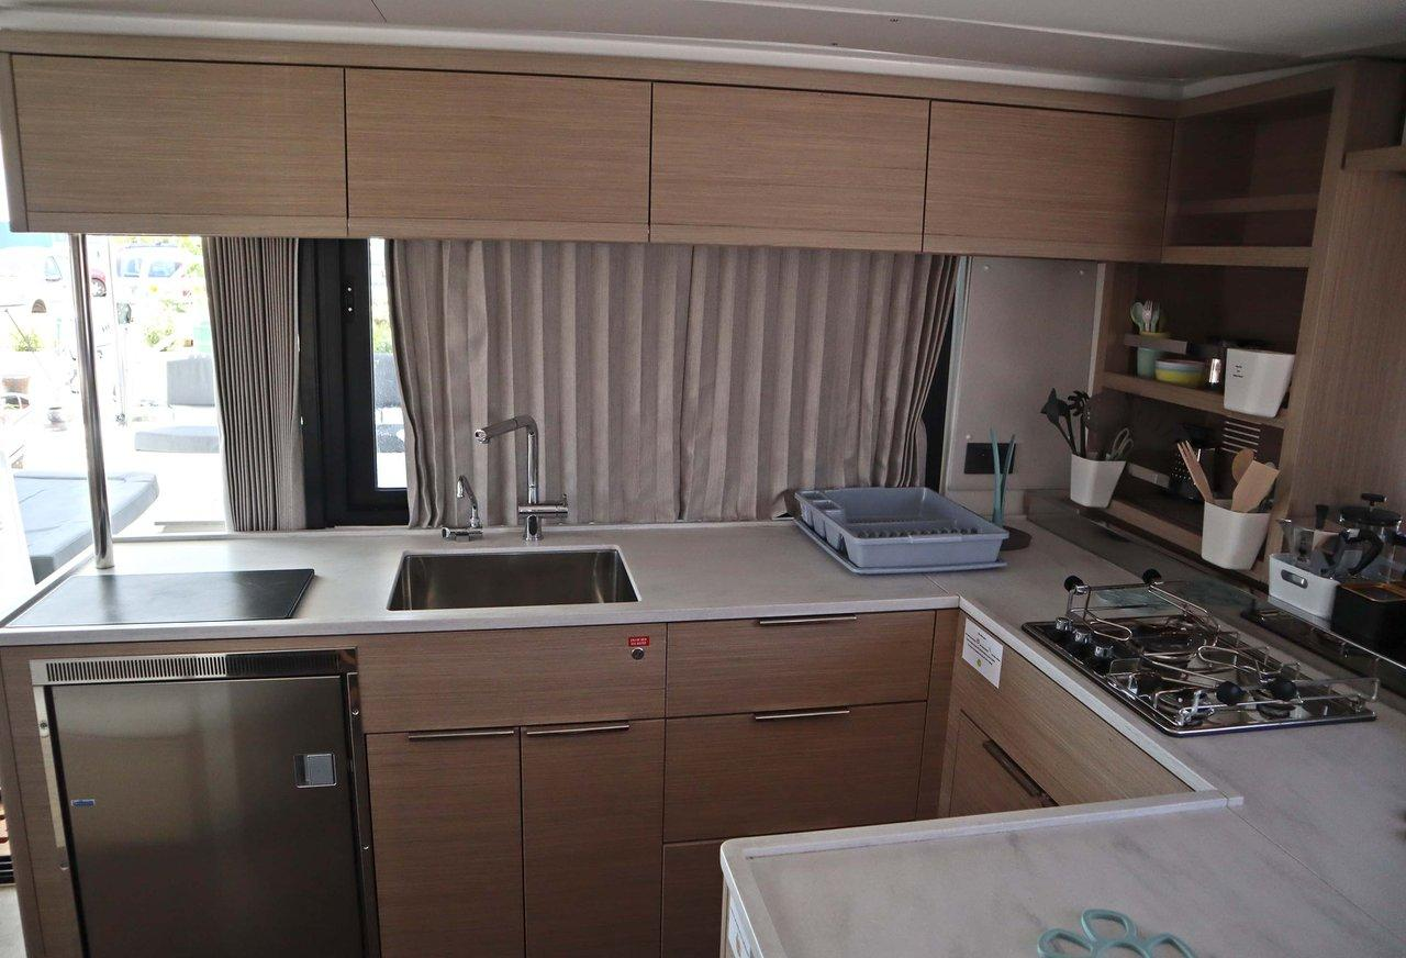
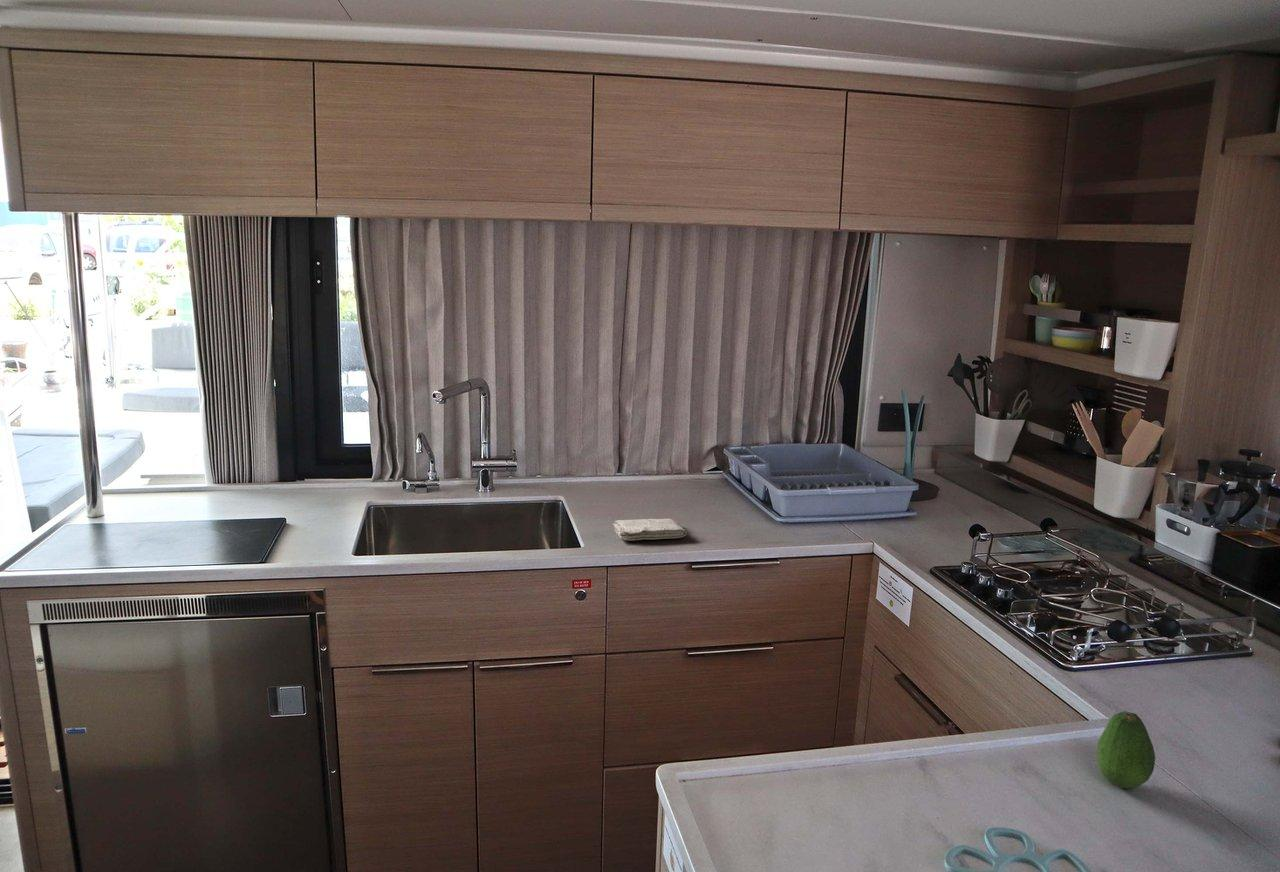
+ fruit [1096,710,1156,789]
+ washcloth [612,518,688,541]
